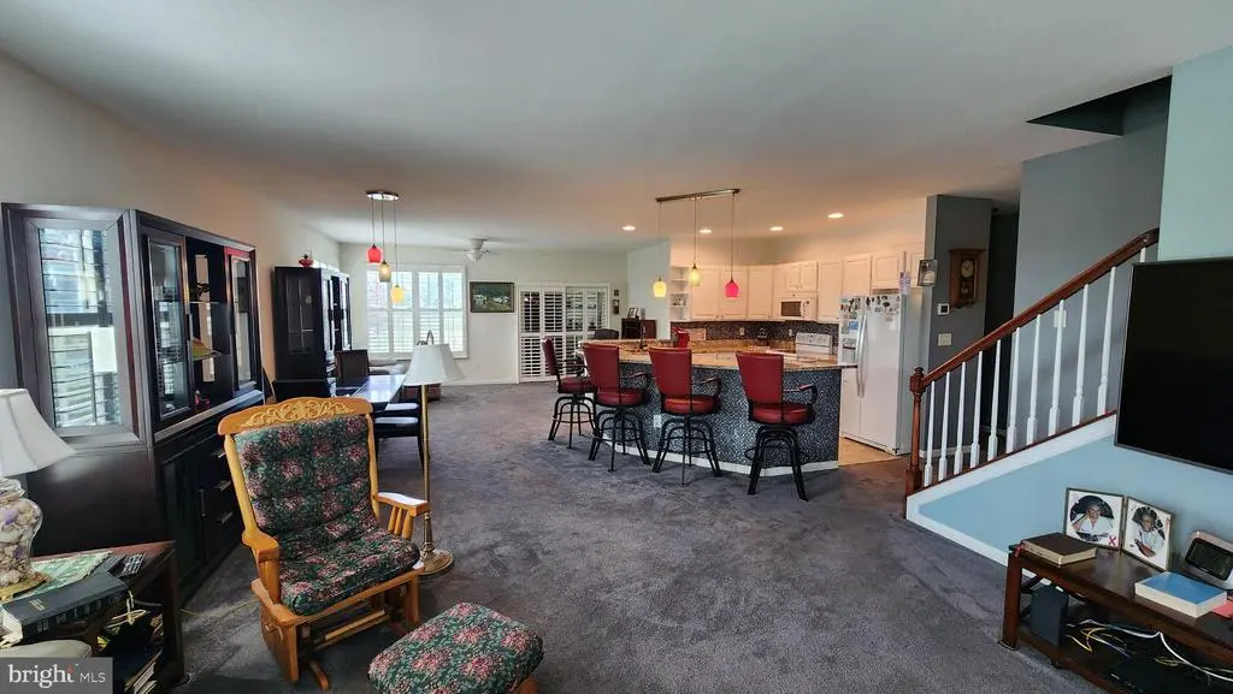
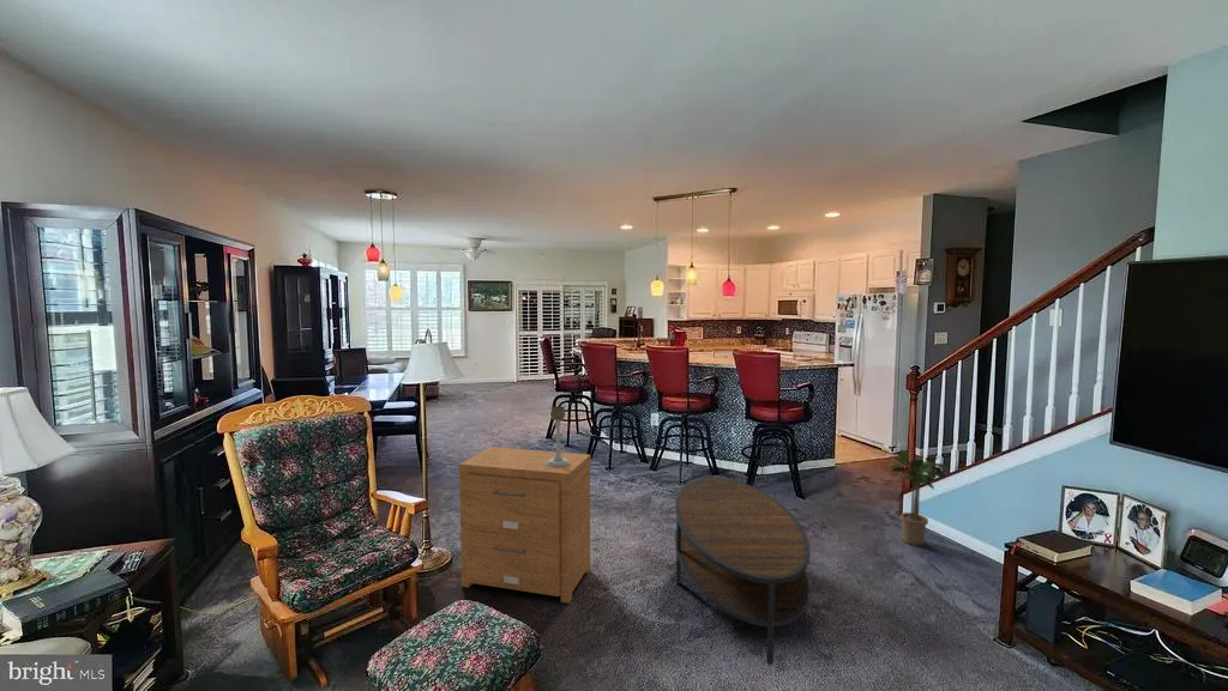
+ candle holder [547,405,570,467]
+ coffee table [674,477,812,666]
+ potted plant [885,449,951,546]
+ nightstand [457,445,592,605]
